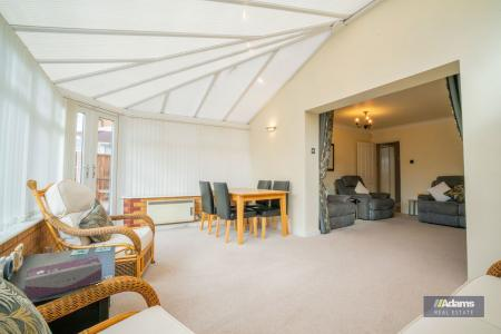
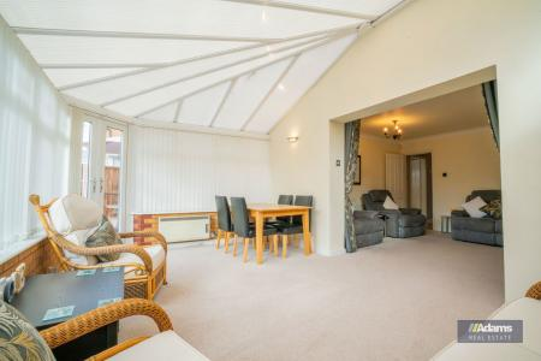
- tissue box [23,255,104,301]
